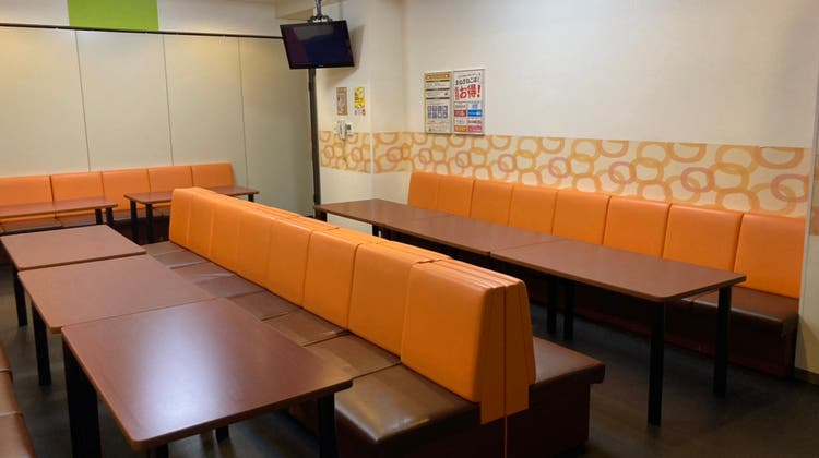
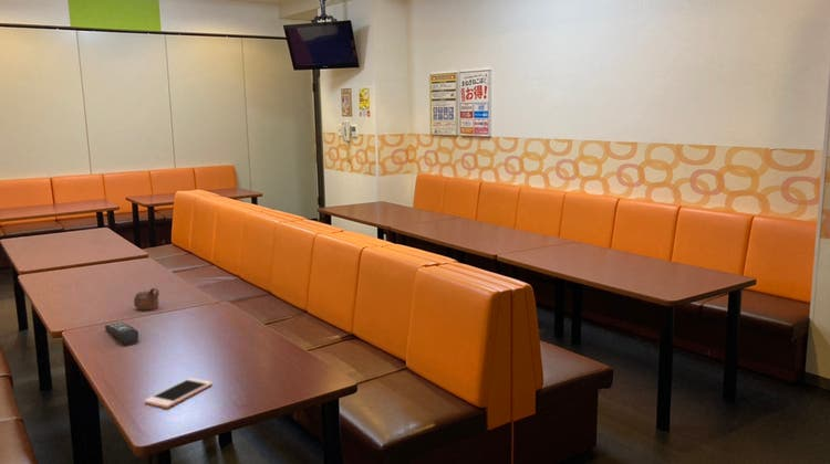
+ cup [133,286,160,310]
+ cell phone [144,377,214,409]
+ remote control [104,321,139,345]
